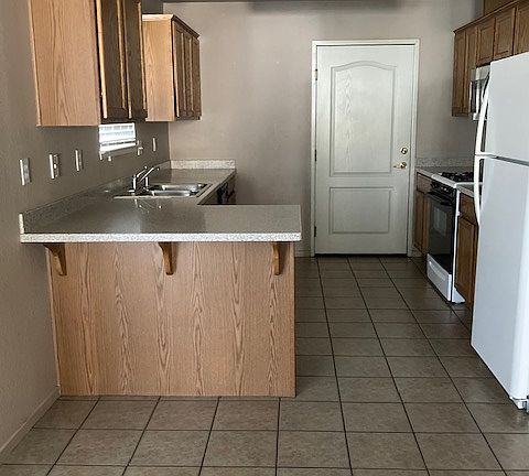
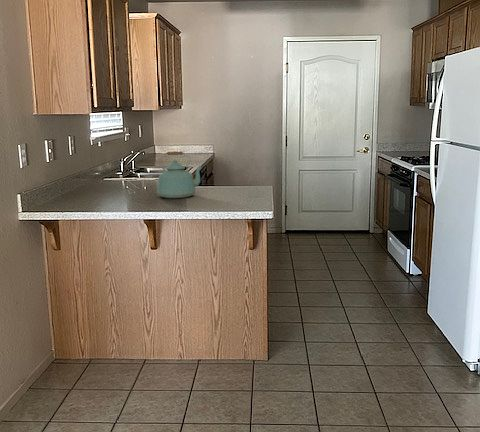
+ kettle [156,150,203,199]
